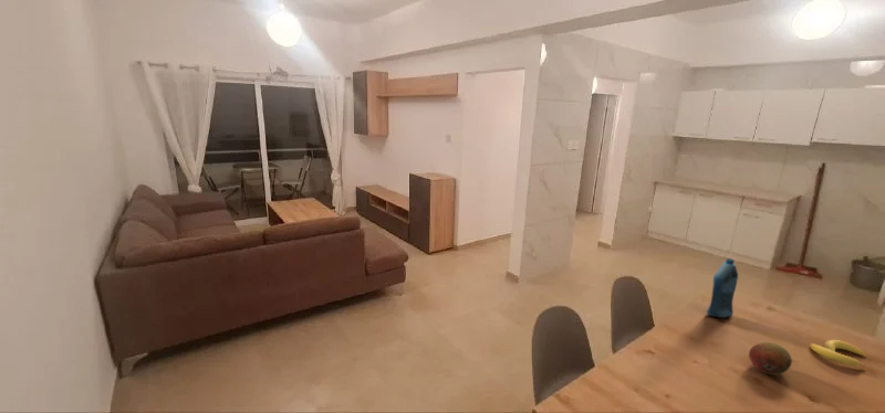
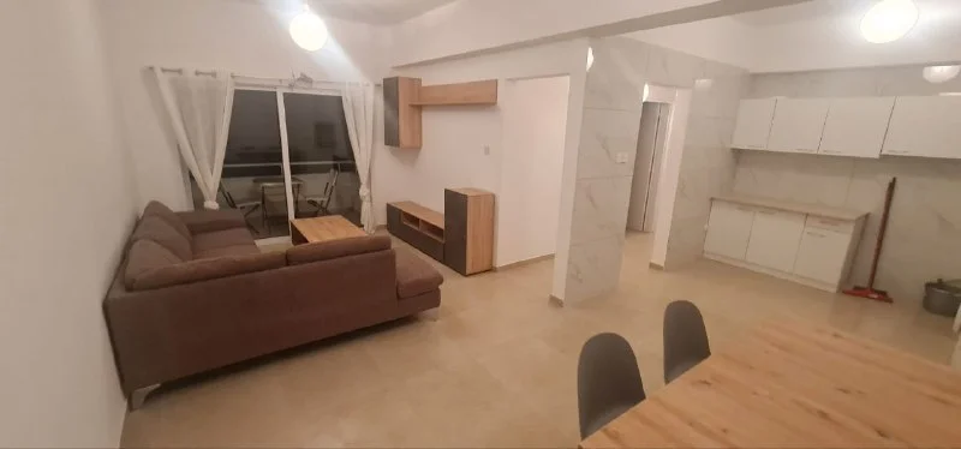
- fruit [748,341,793,377]
- banana [809,339,867,368]
- bottle [706,257,739,319]
